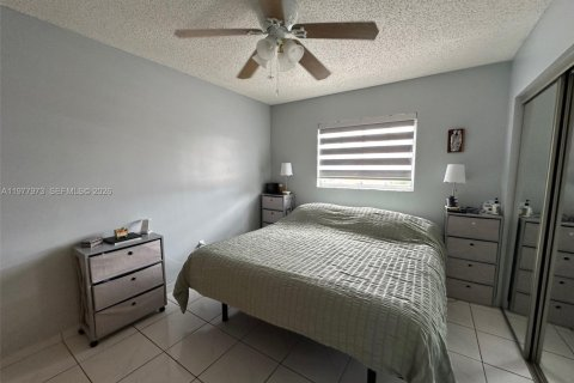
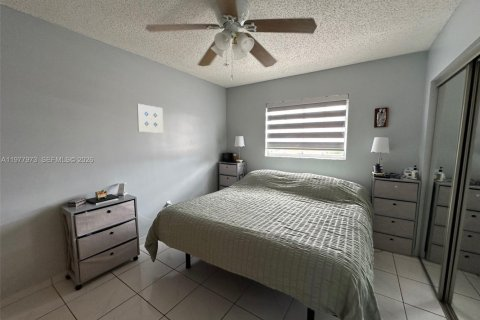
+ wall art [136,103,164,134]
